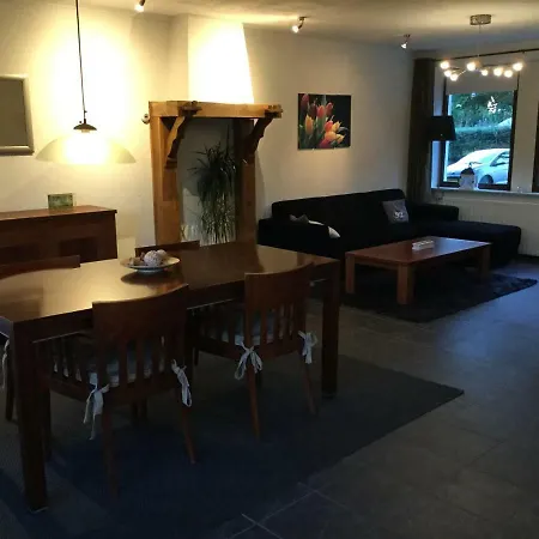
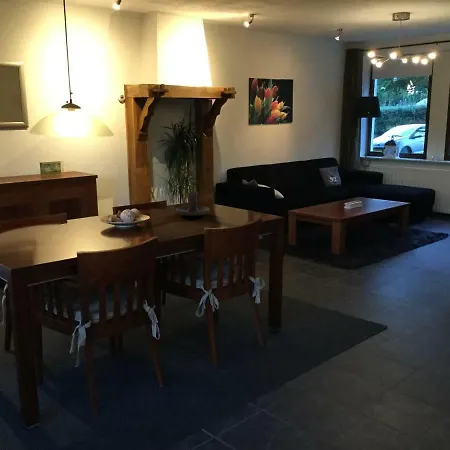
+ candle holder [175,191,211,217]
